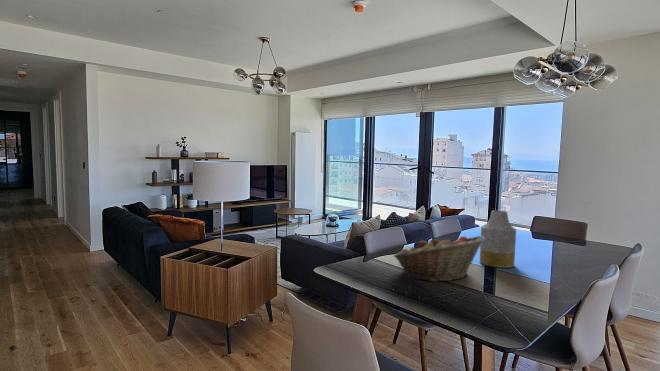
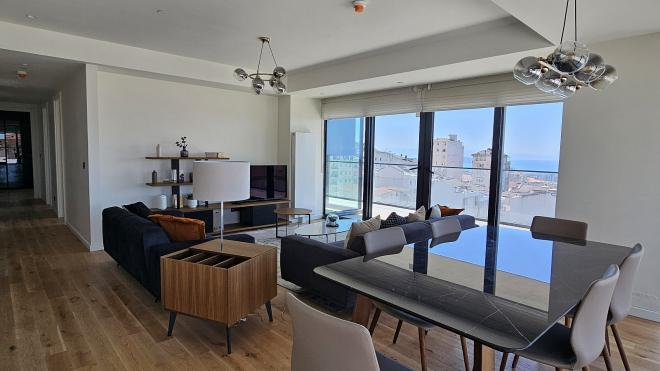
- vase [479,209,517,269]
- fruit basket [393,235,485,283]
